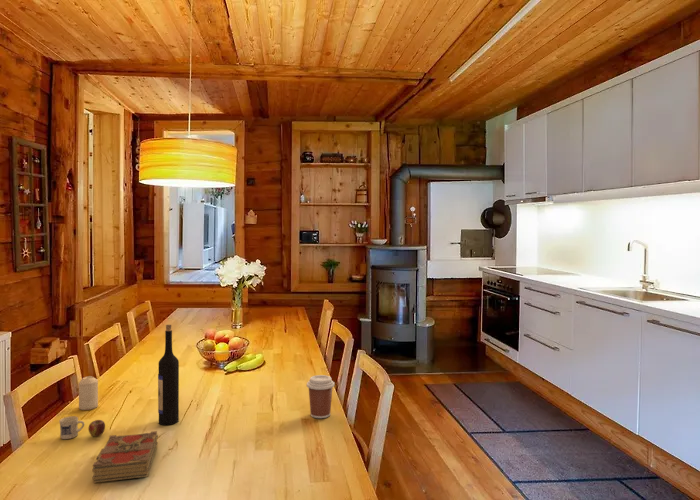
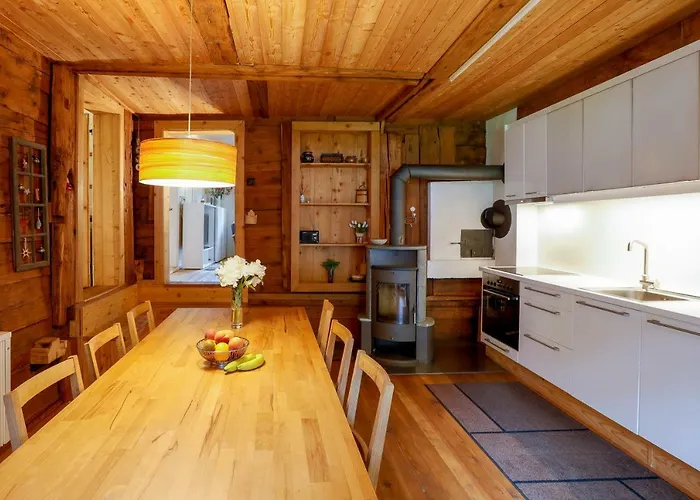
- book [91,430,159,484]
- candle [78,375,99,411]
- mug [58,415,106,440]
- coffee cup [306,374,336,419]
- wine bottle [157,324,180,426]
